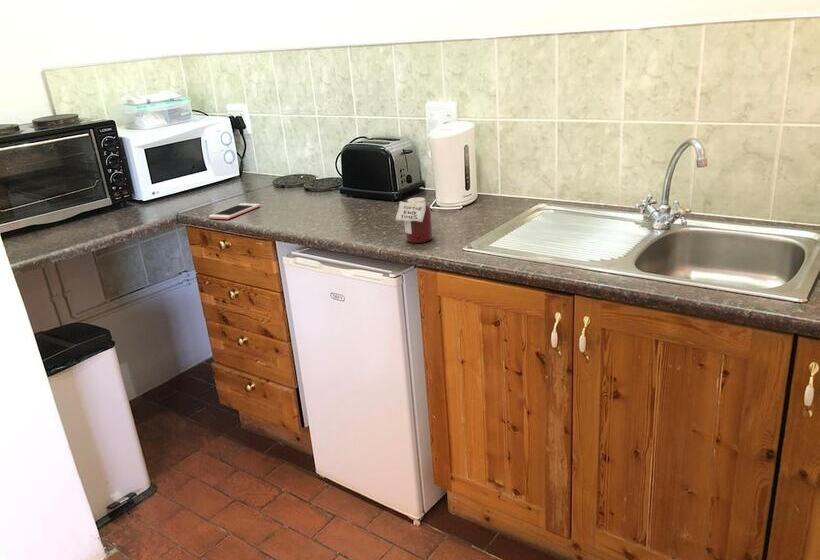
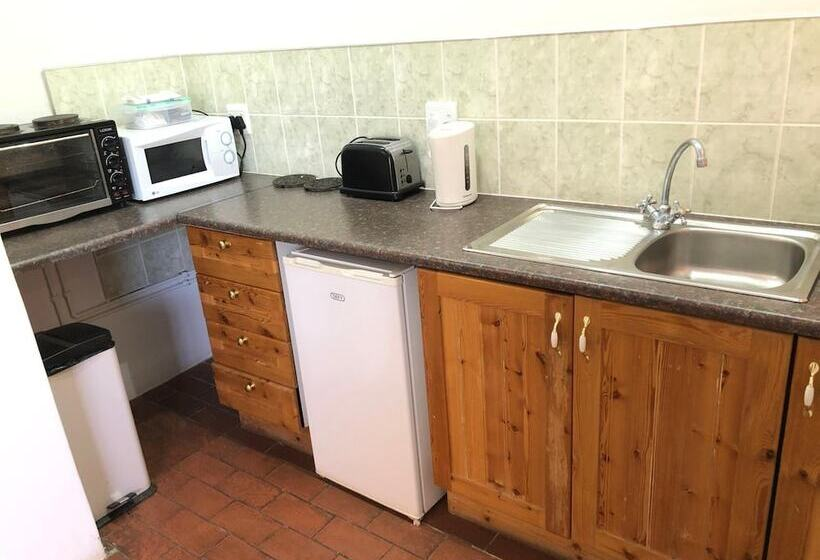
- cell phone [208,202,261,220]
- jar [394,196,434,244]
